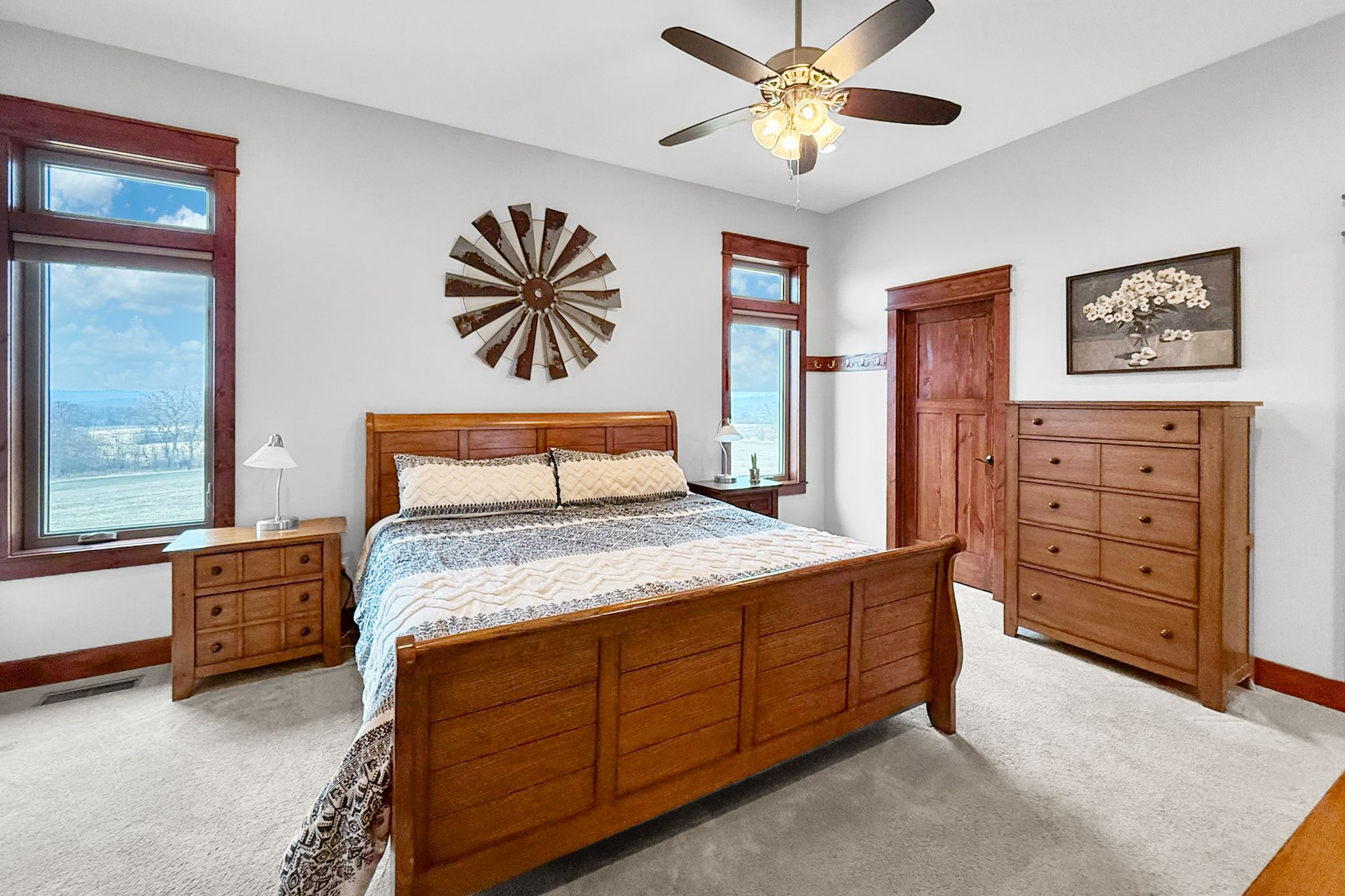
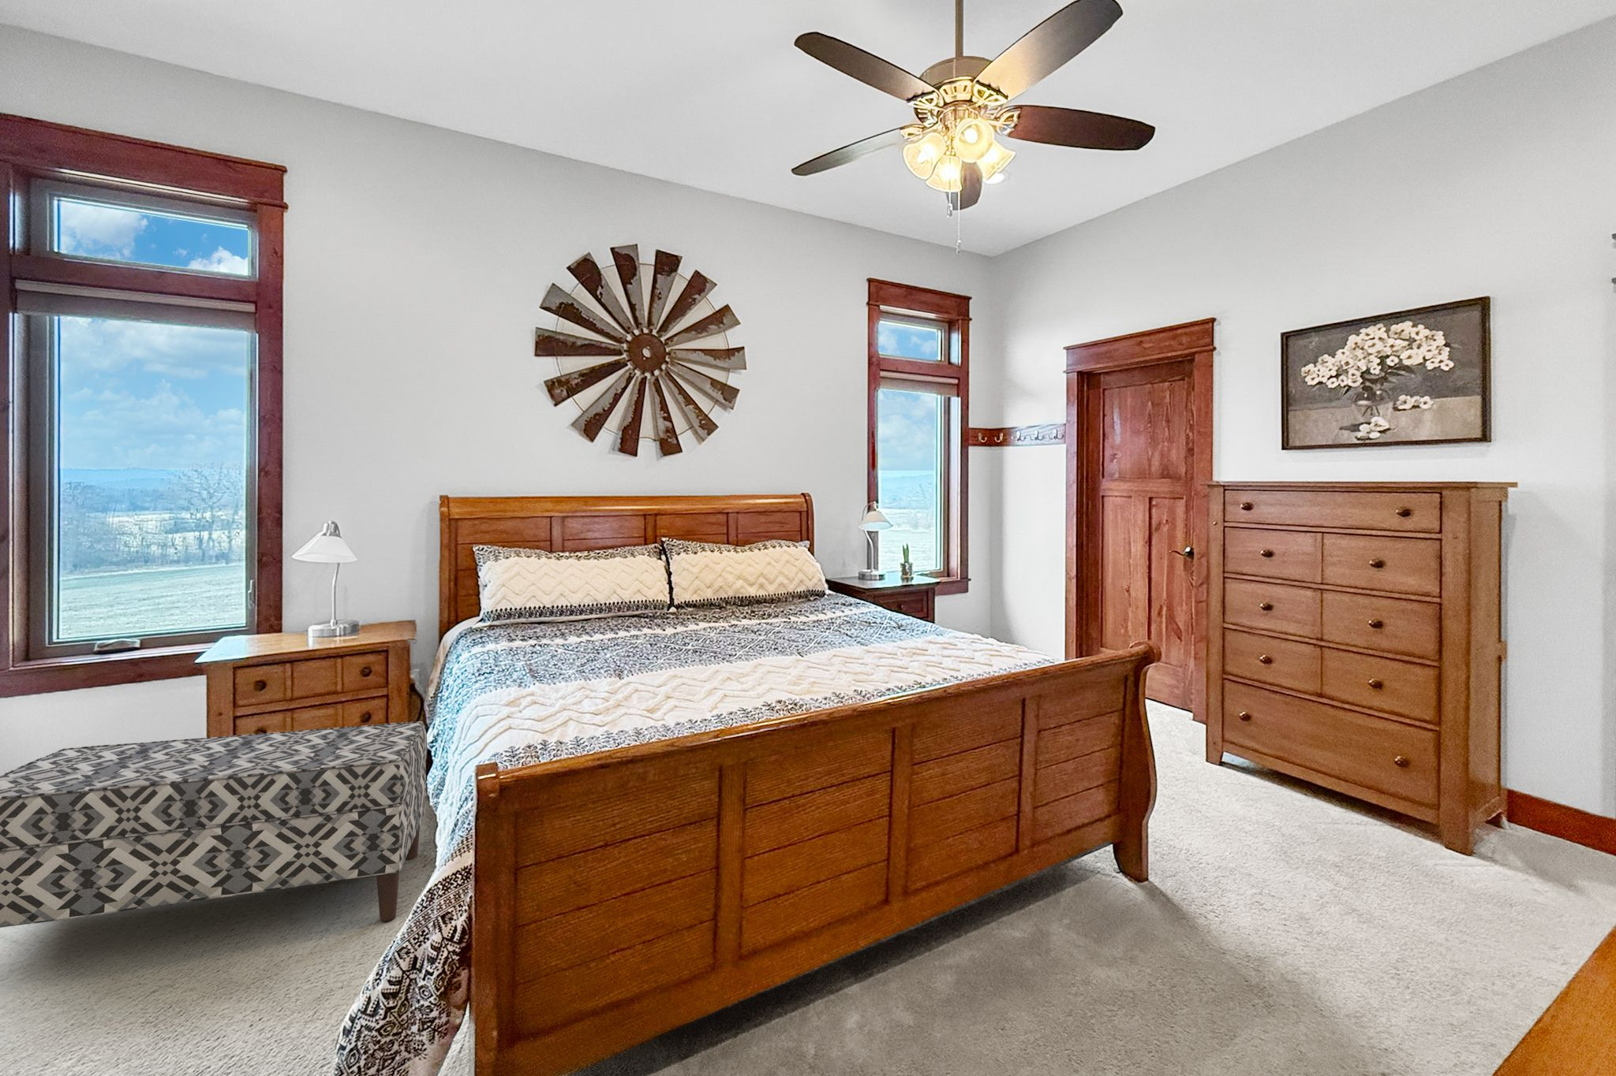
+ bench [0,721,428,928]
